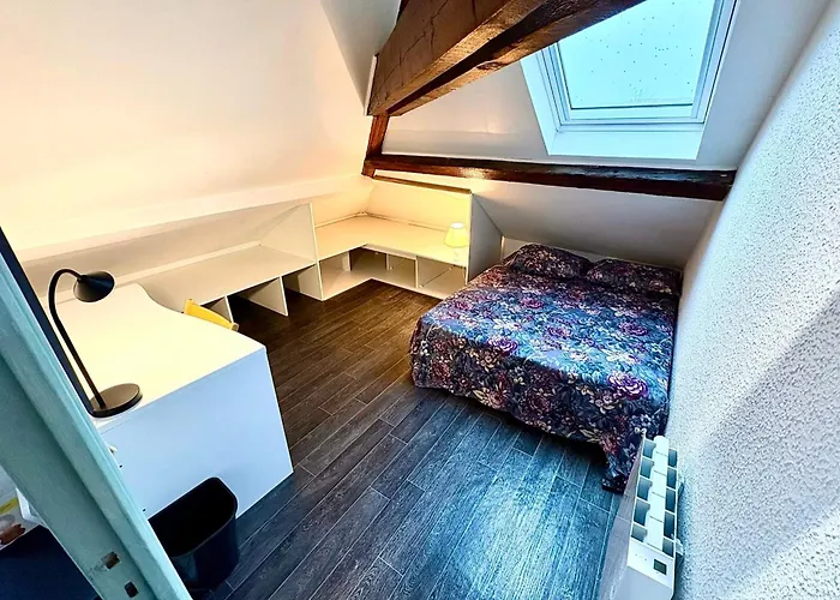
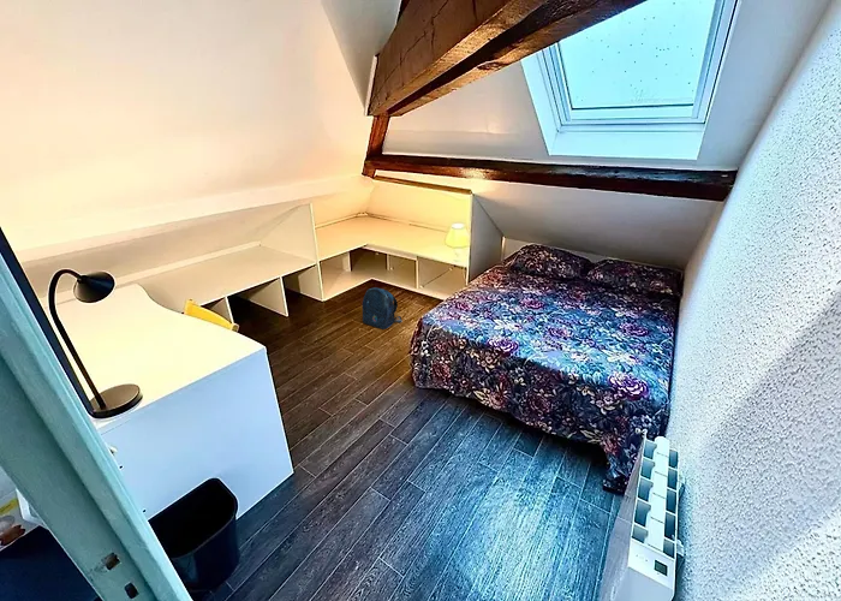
+ backpack [362,286,404,331]
